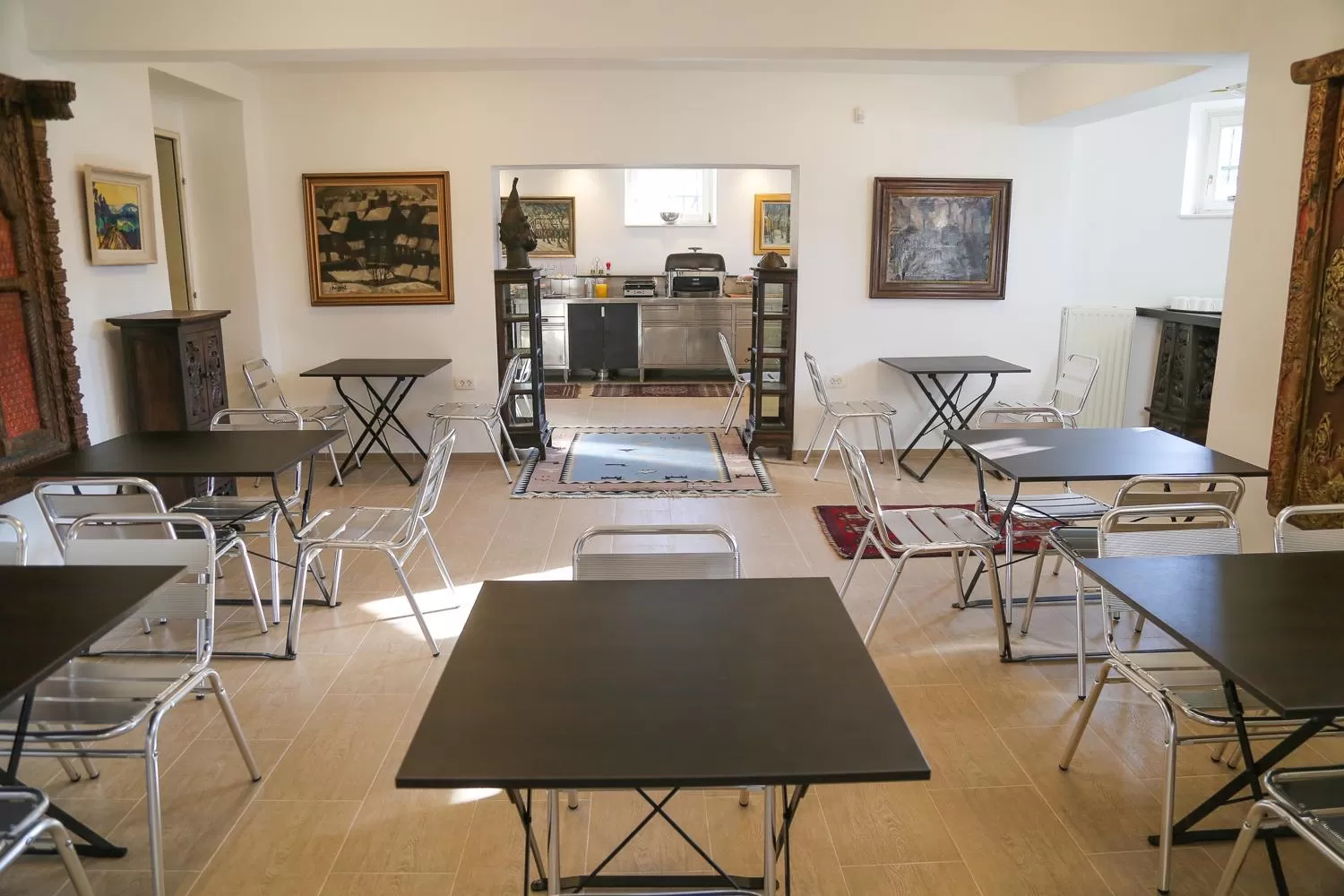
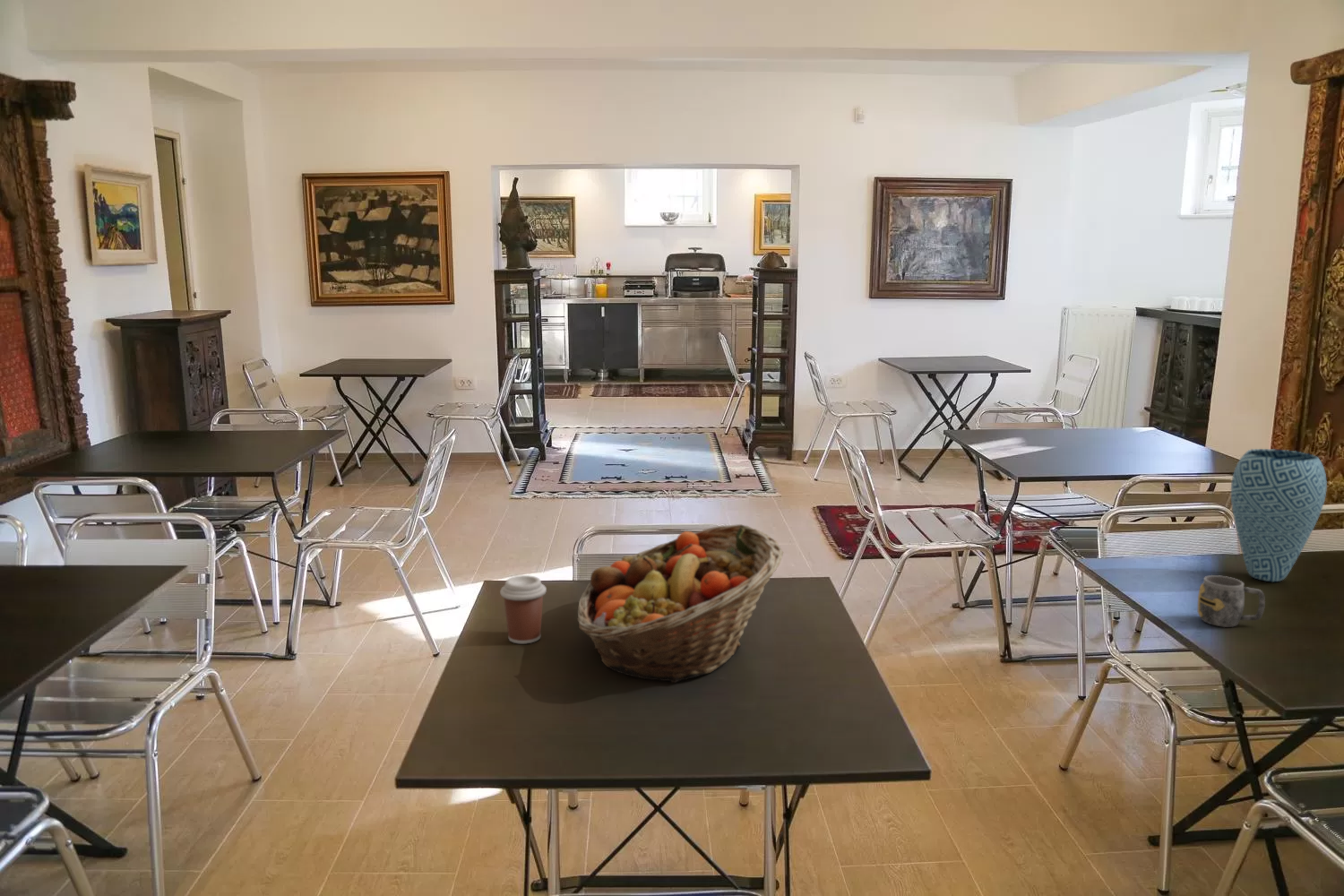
+ fruit basket [576,523,785,684]
+ vase [1230,448,1328,582]
+ coffee cup [499,574,547,644]
+ mug [1197,574,1266,628]
